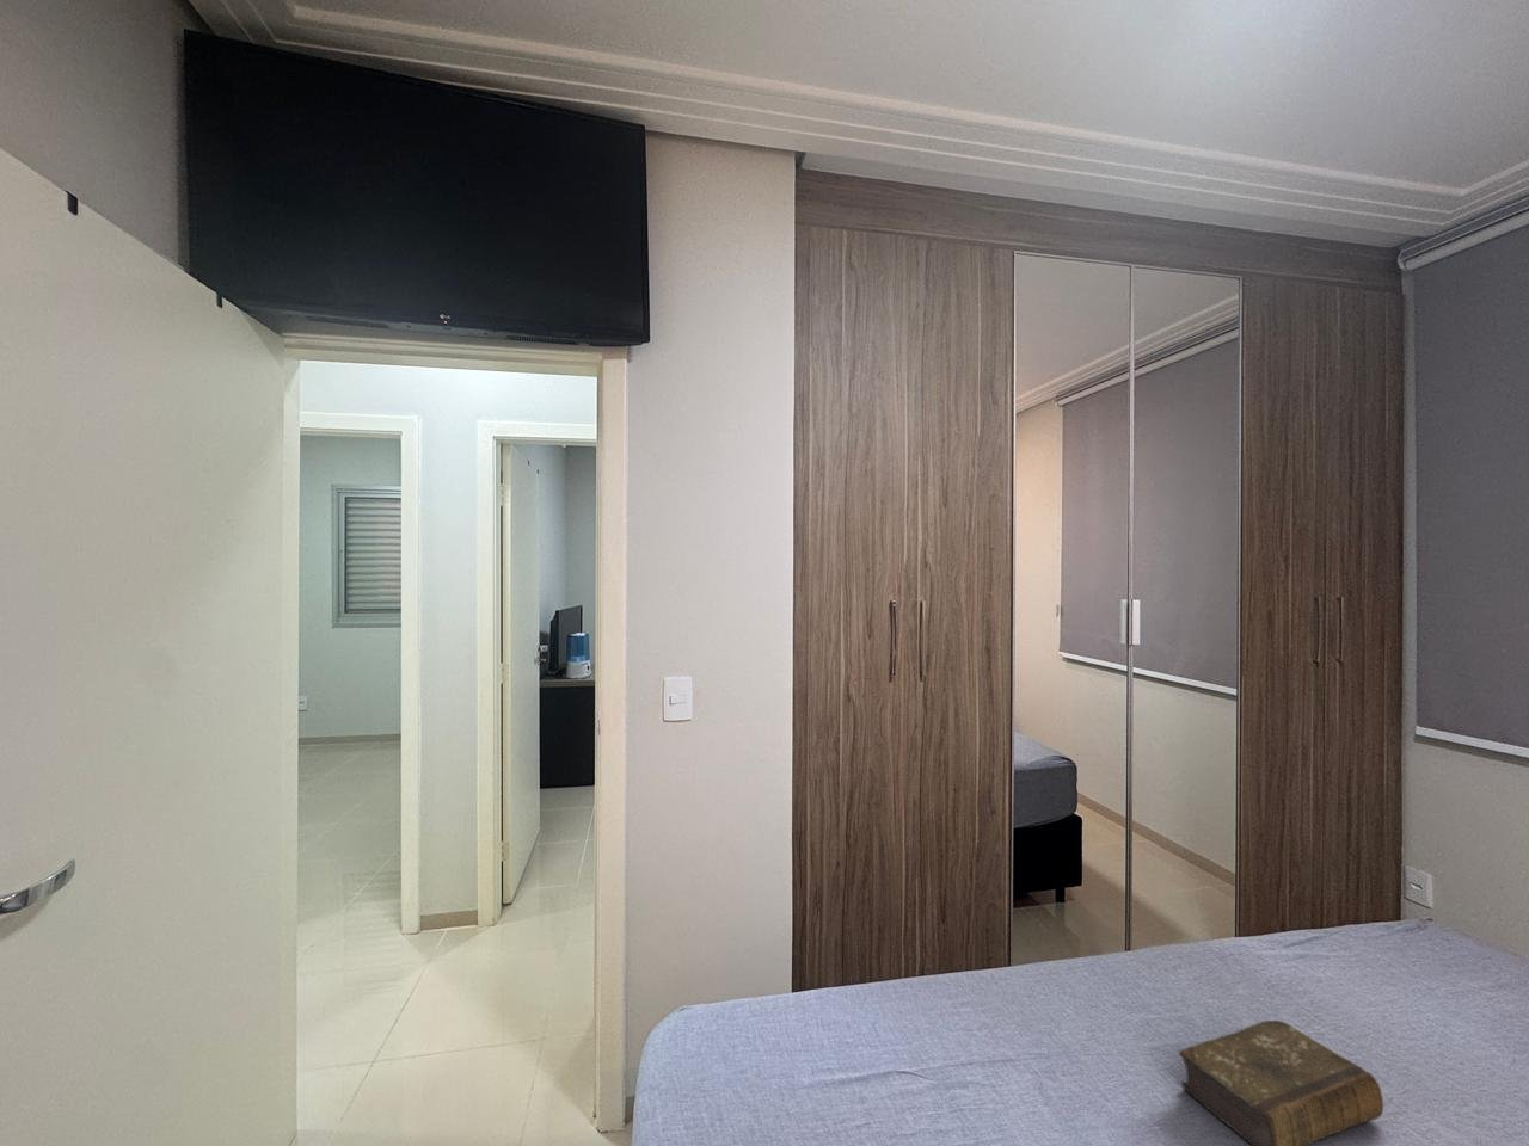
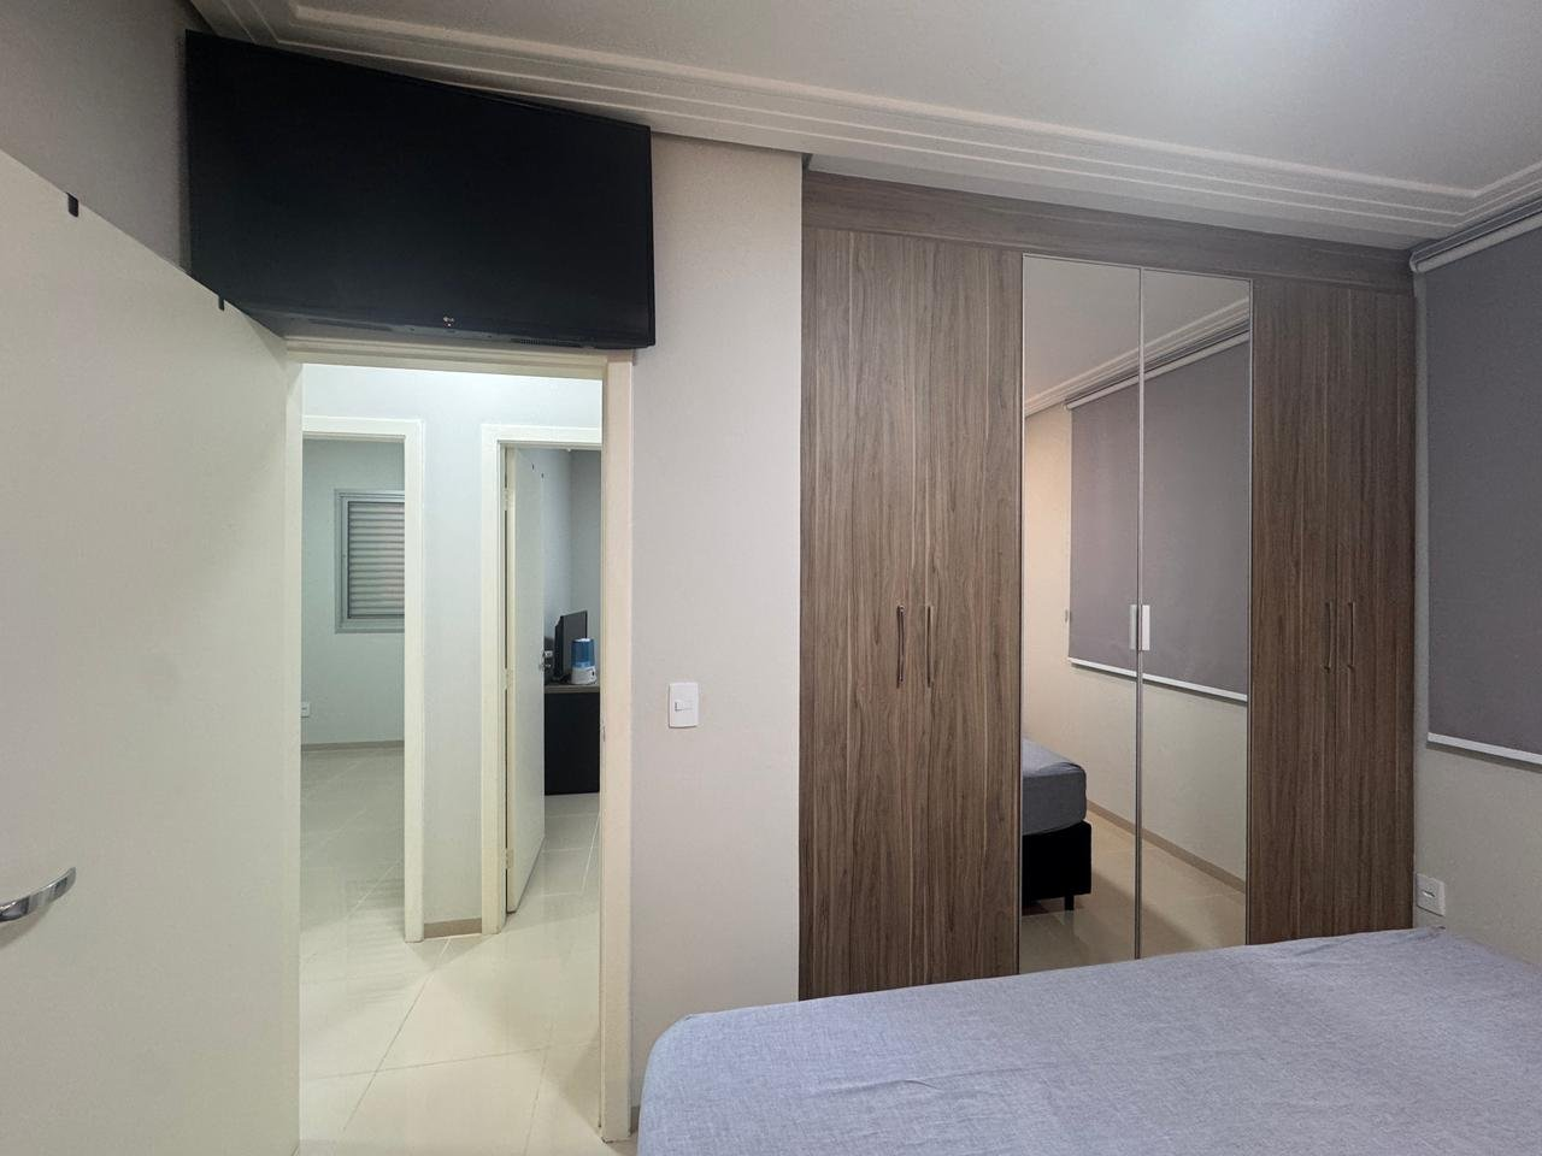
- book [1177,1020,1385,1146]
